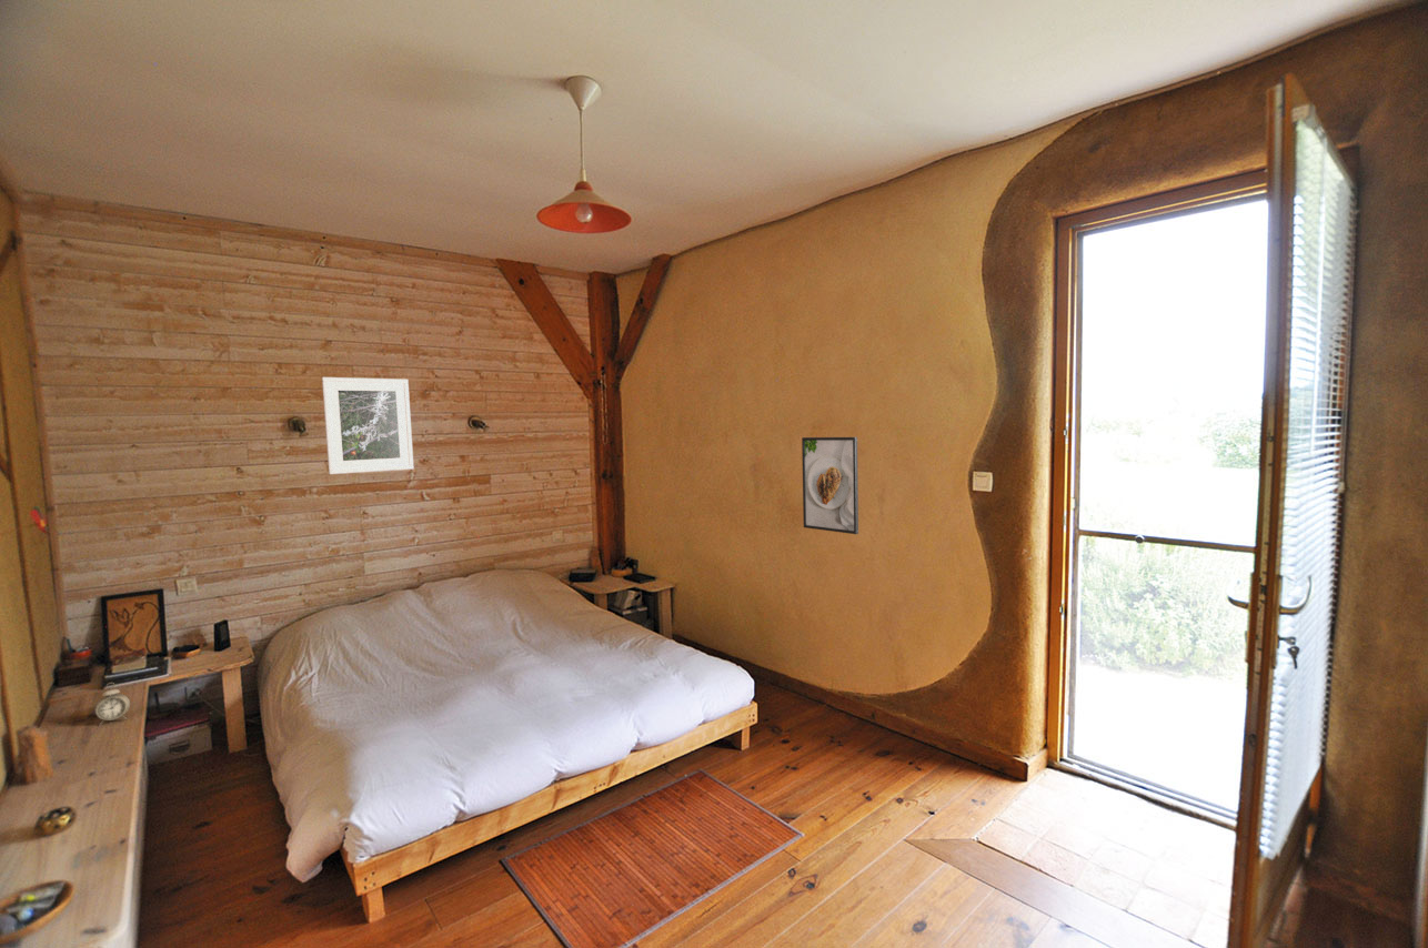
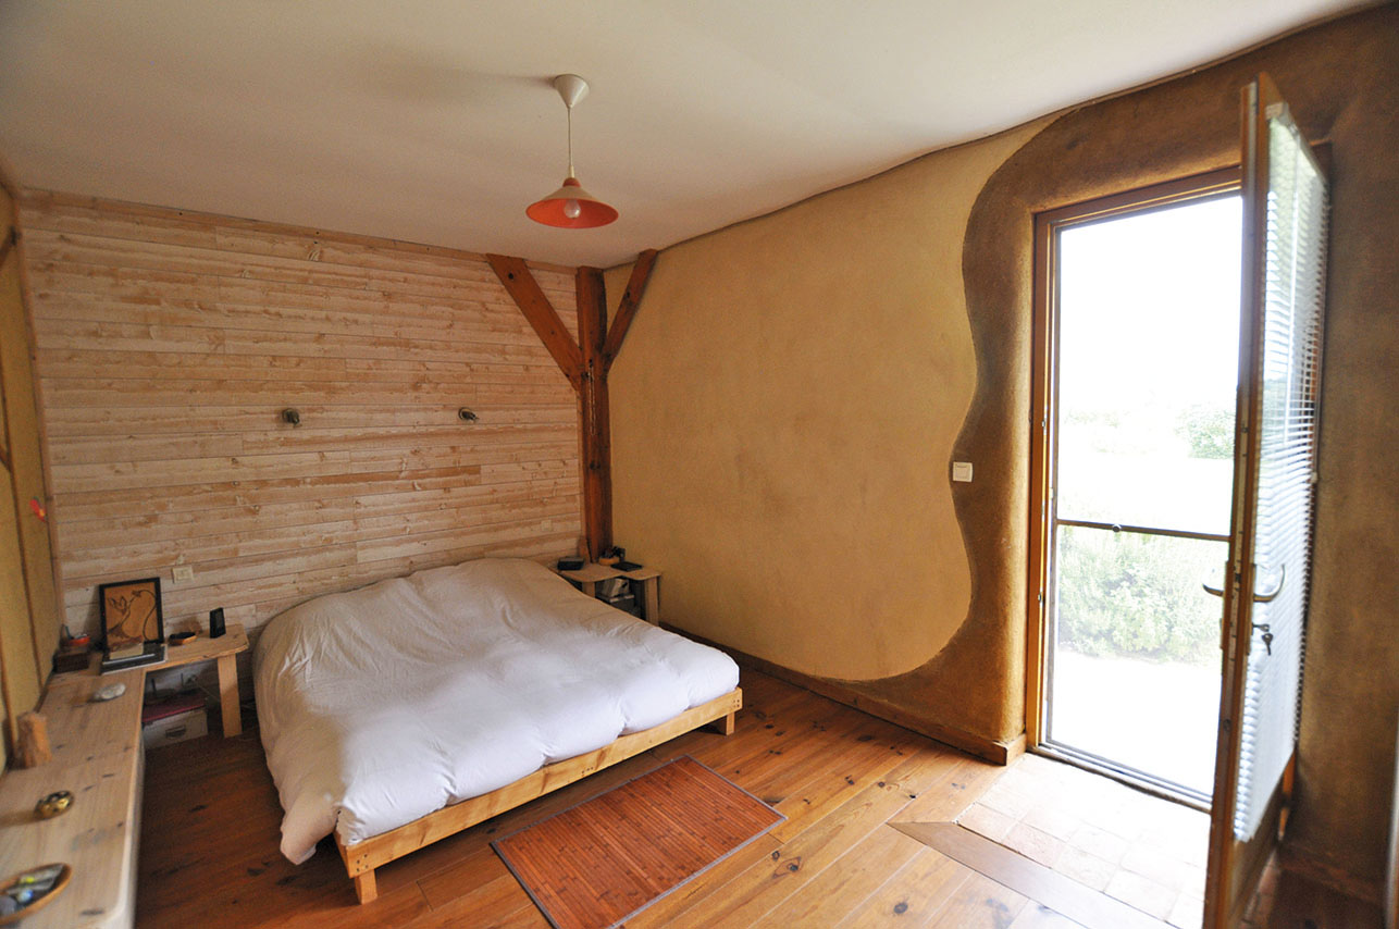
- alarm clock [94,682,131,726]
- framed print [321,376,415,475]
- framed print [801,436,859,535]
